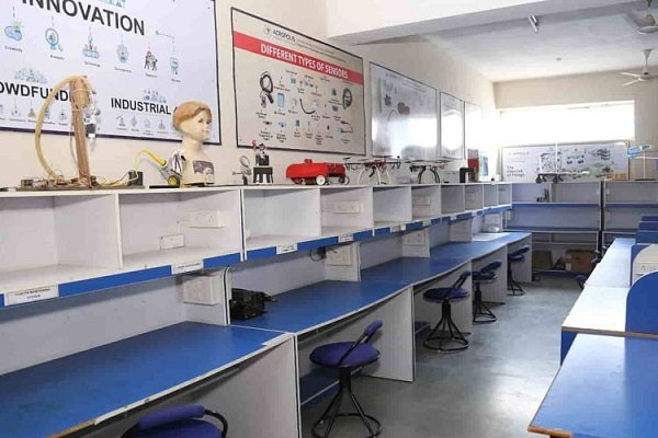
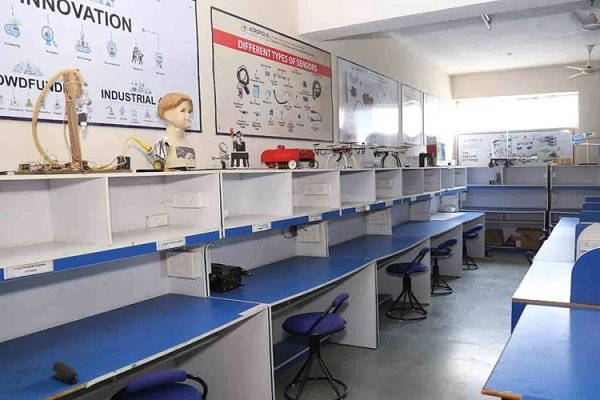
+ stapler [51,360,80,384]
